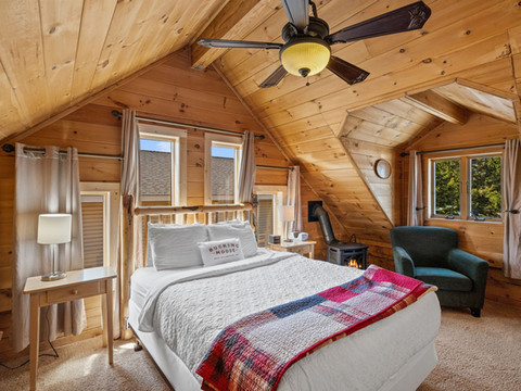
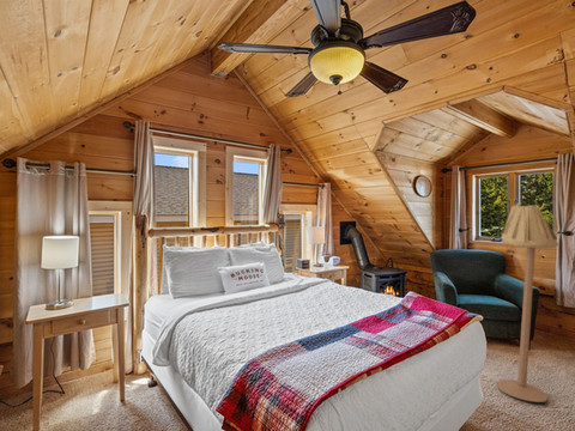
+ floor lamp [497,202,559,403]
